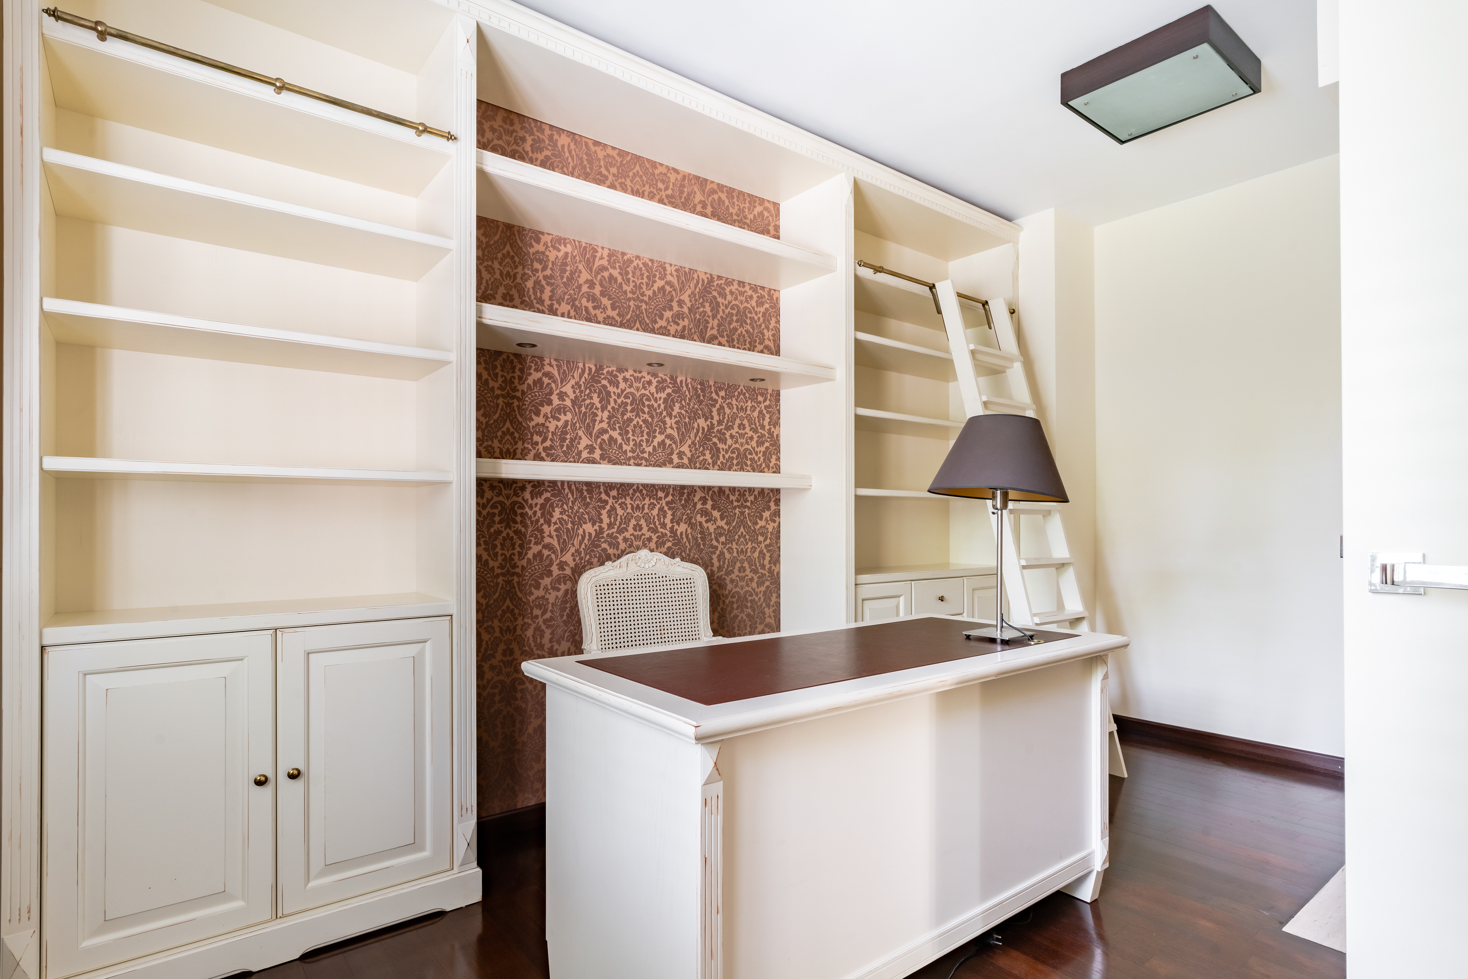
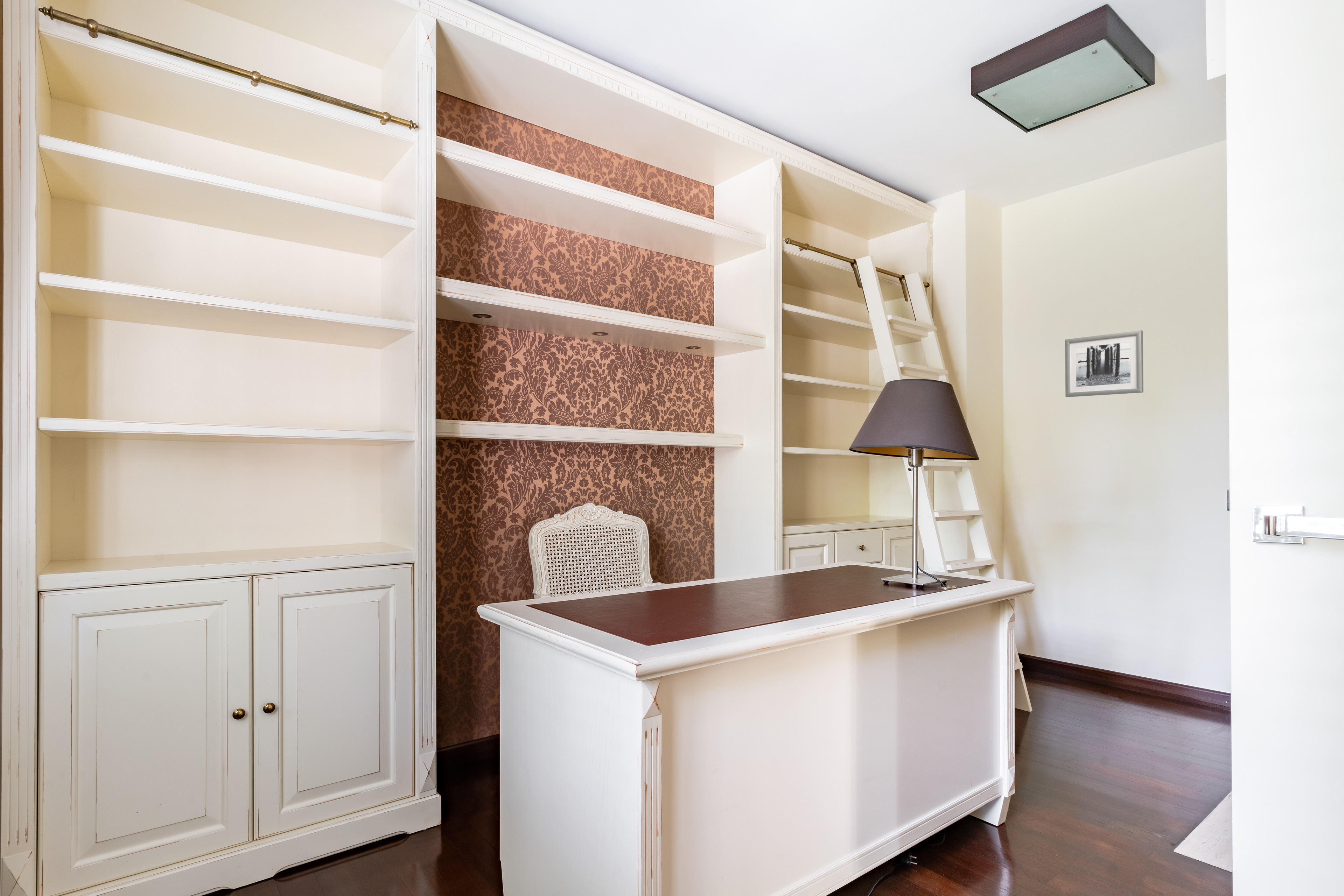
+ wall art [1065,330,1144,397]
